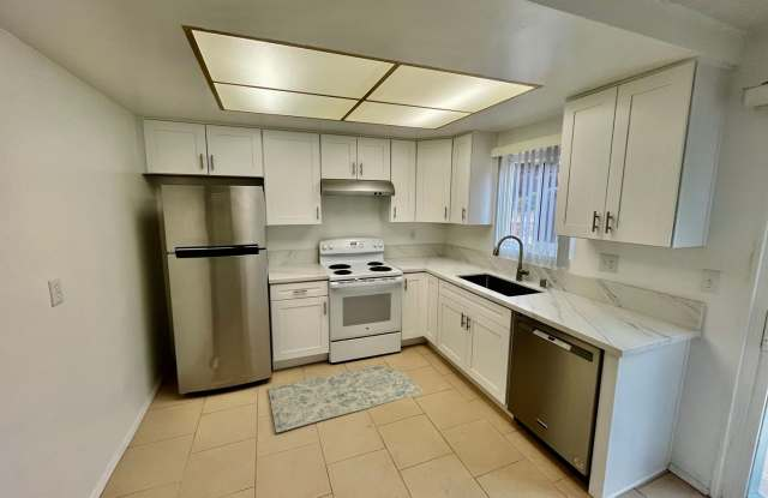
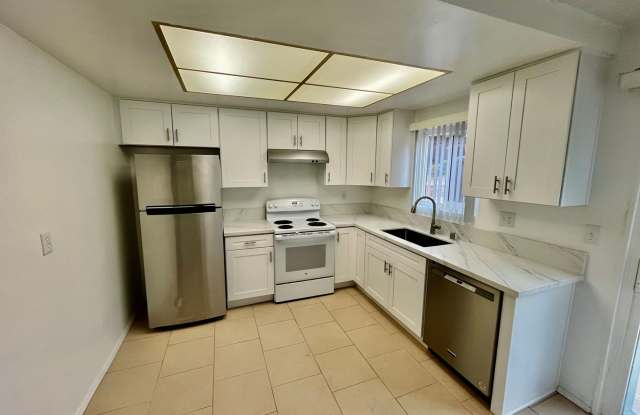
- rug [266,365,426,434]
